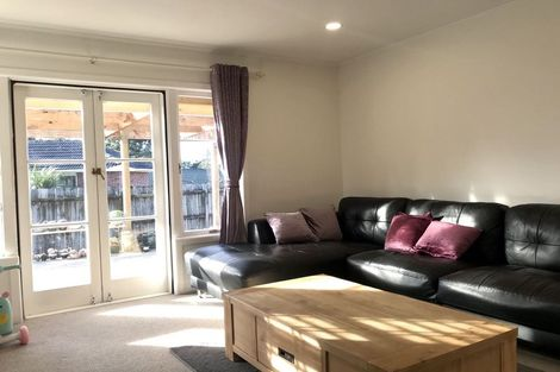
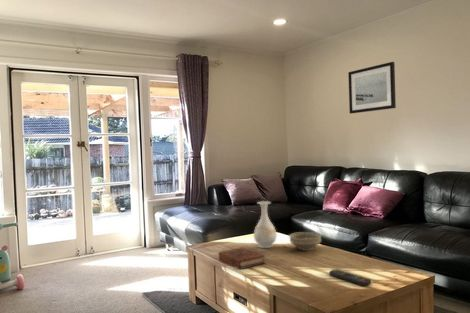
+ remote control [328,269,372,287]
+ bowl [288,231,322,252]
+ book [218,246,266,271]
+ wall art [347,61,397,114]
+ vase [253,200,277,249]
